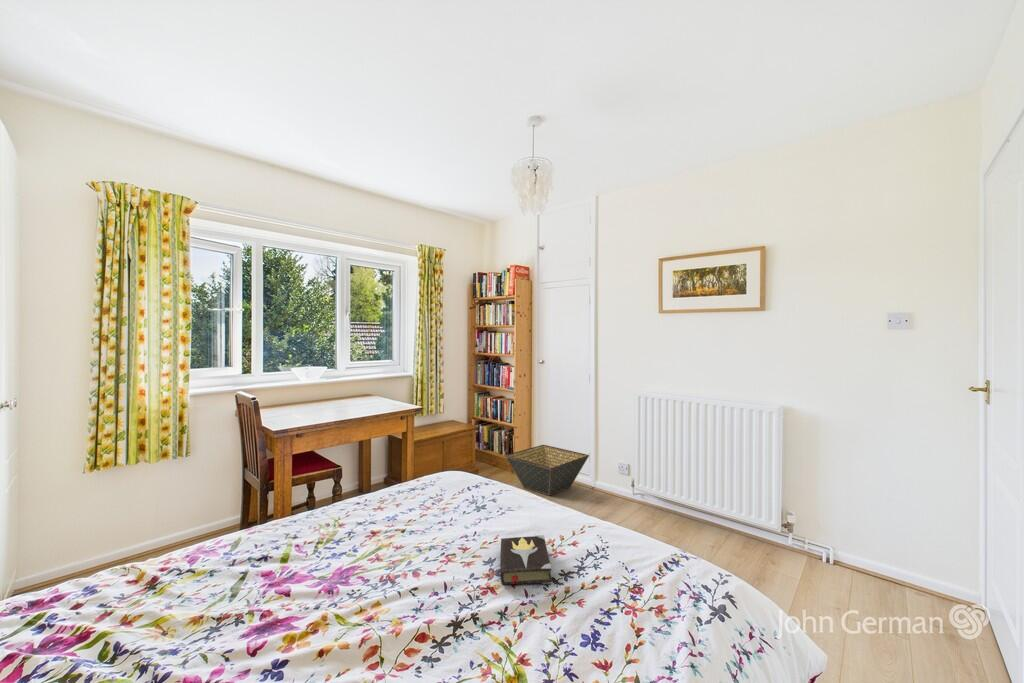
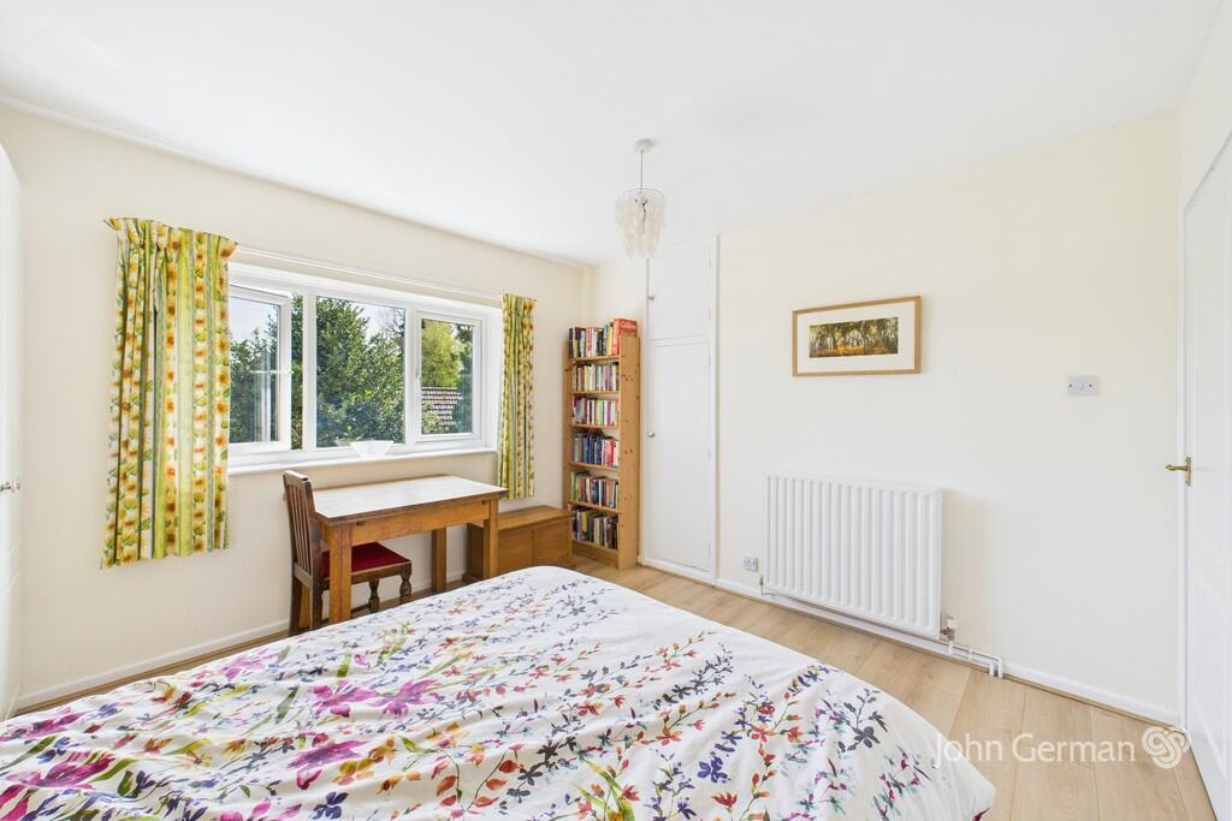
- hardback book [499,534,553,586]
- basket [504,444,590,497]
